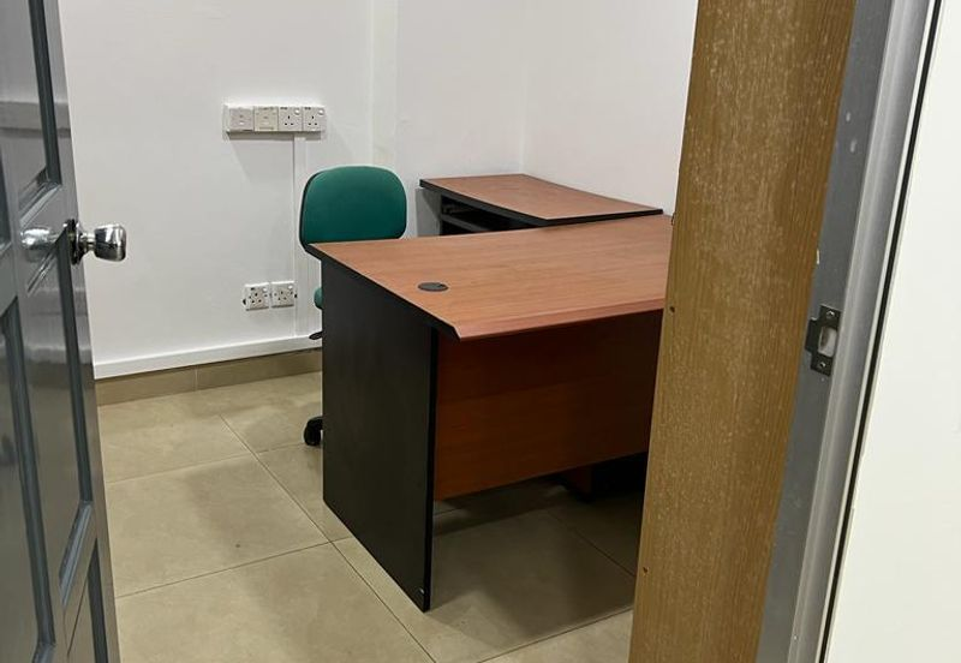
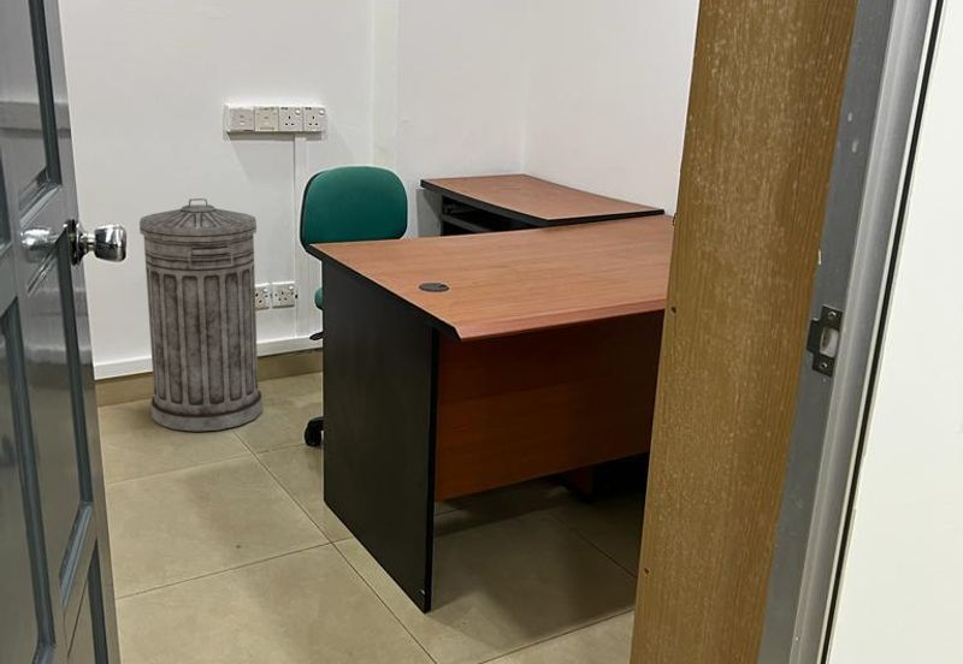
+ trash can [138,197,264,432]
